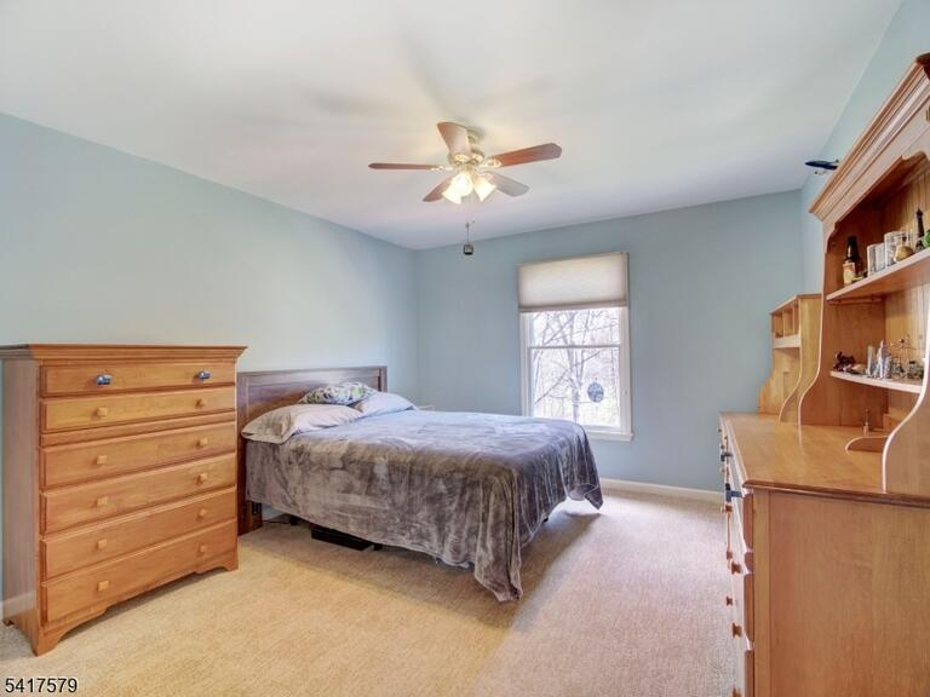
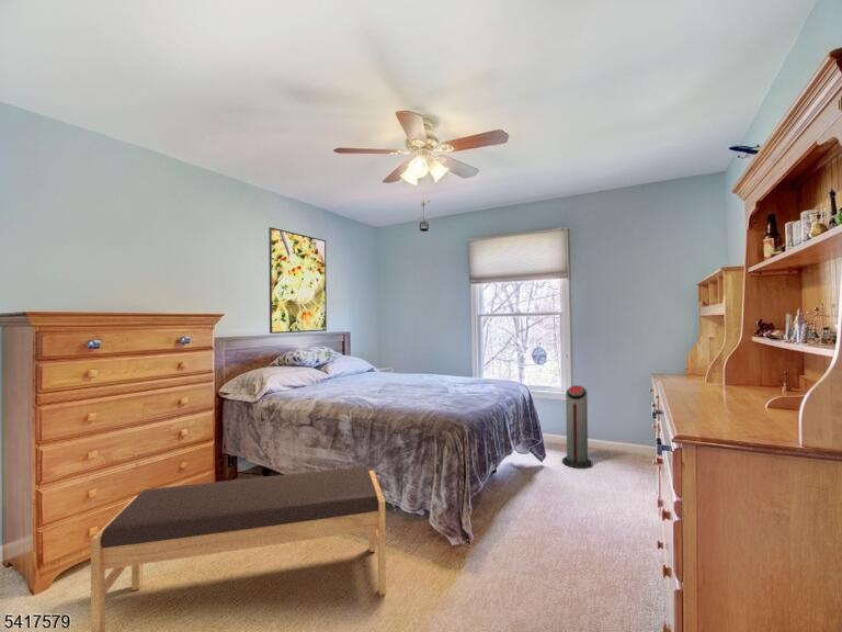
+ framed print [268,226,328,335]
+ bench [90,465,387,632]
+ air purifier [561,384,593,470]
